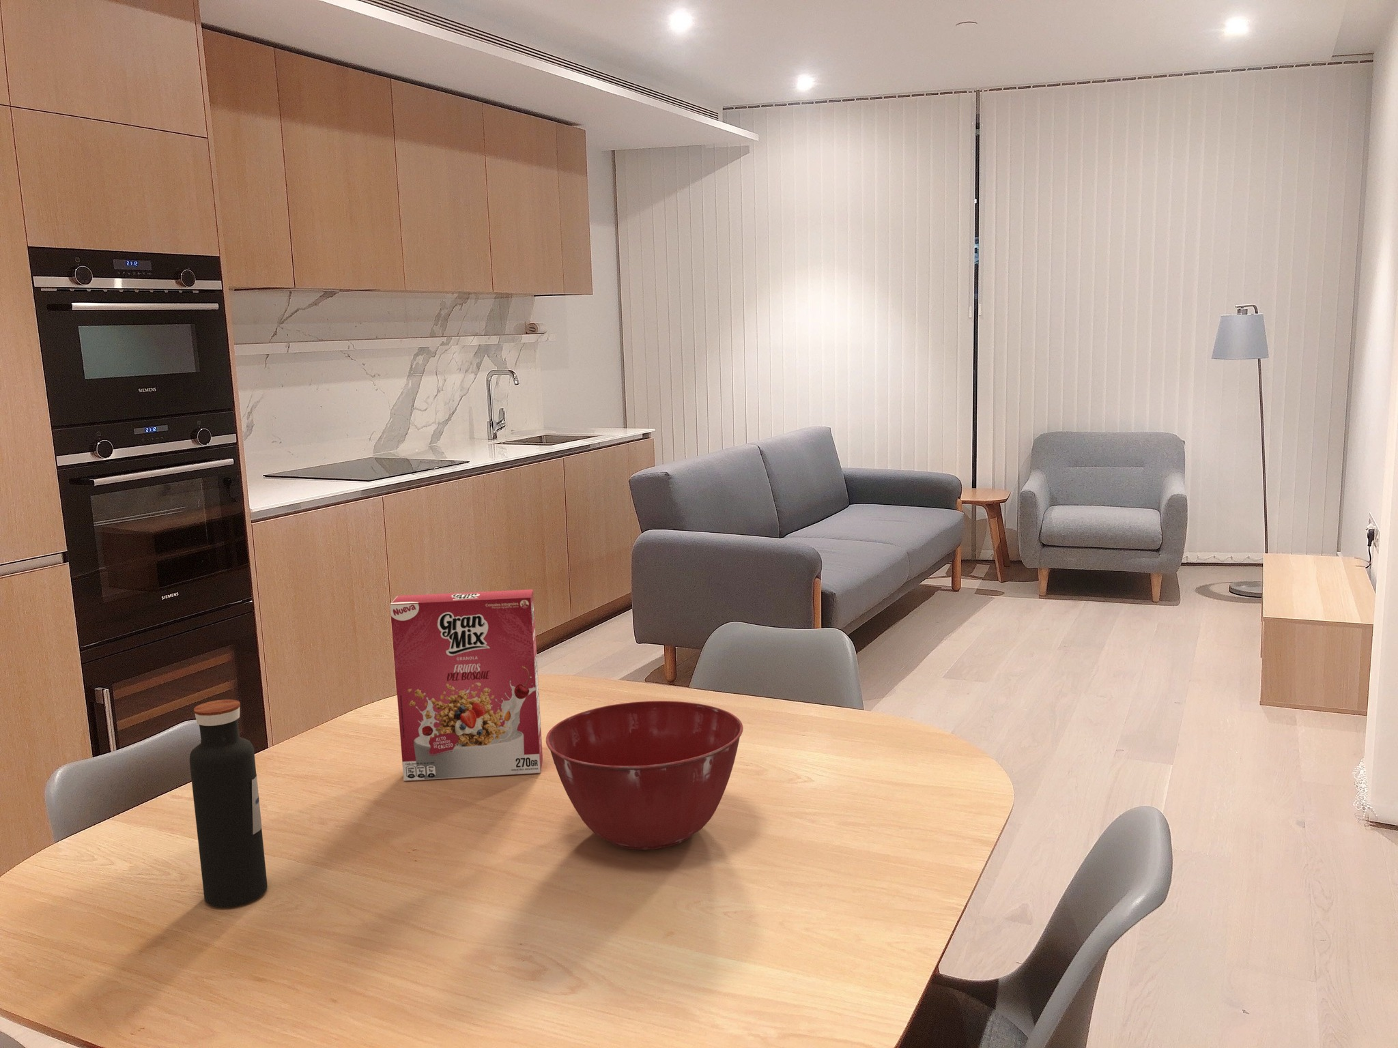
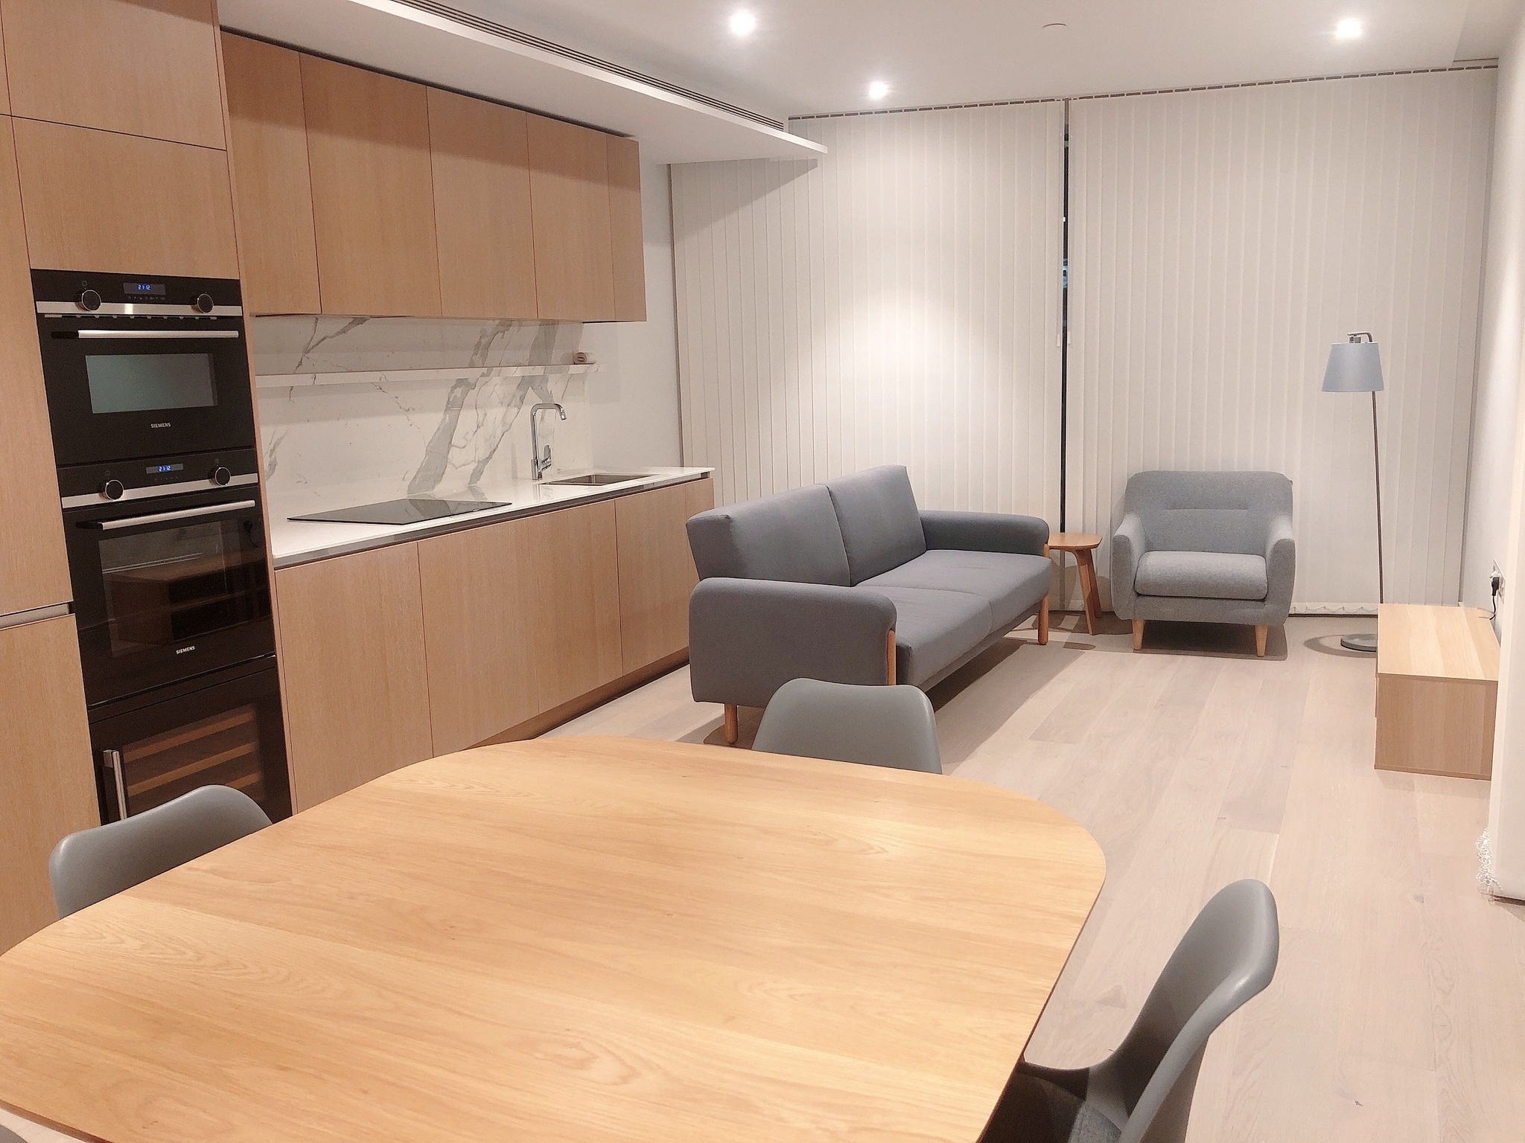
- mixing bowl [545,700,744,850]
- cereal box [390,589,544,782]
- water bottle [189,699,269,908]
